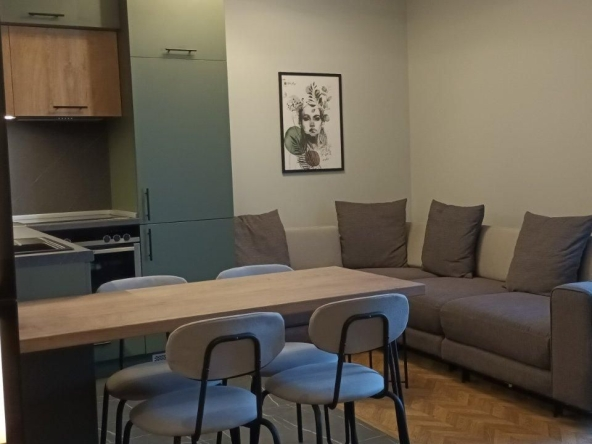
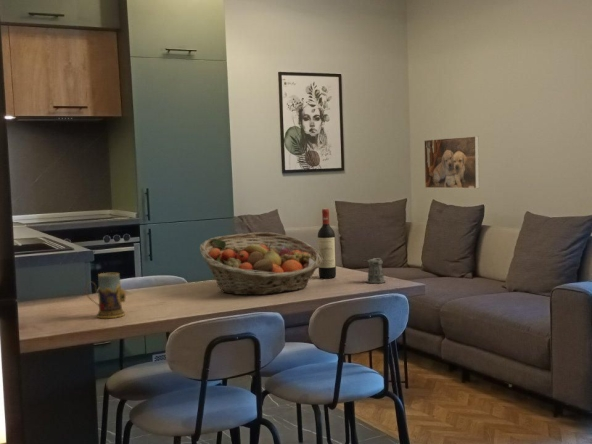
+ mug [85,272,127,319]
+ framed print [423,135,480,190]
+ pepper shaker [361,257,387,284]
+ wine bottle [317,208,337,280]
+ fruit basket [199,232,323,296]
